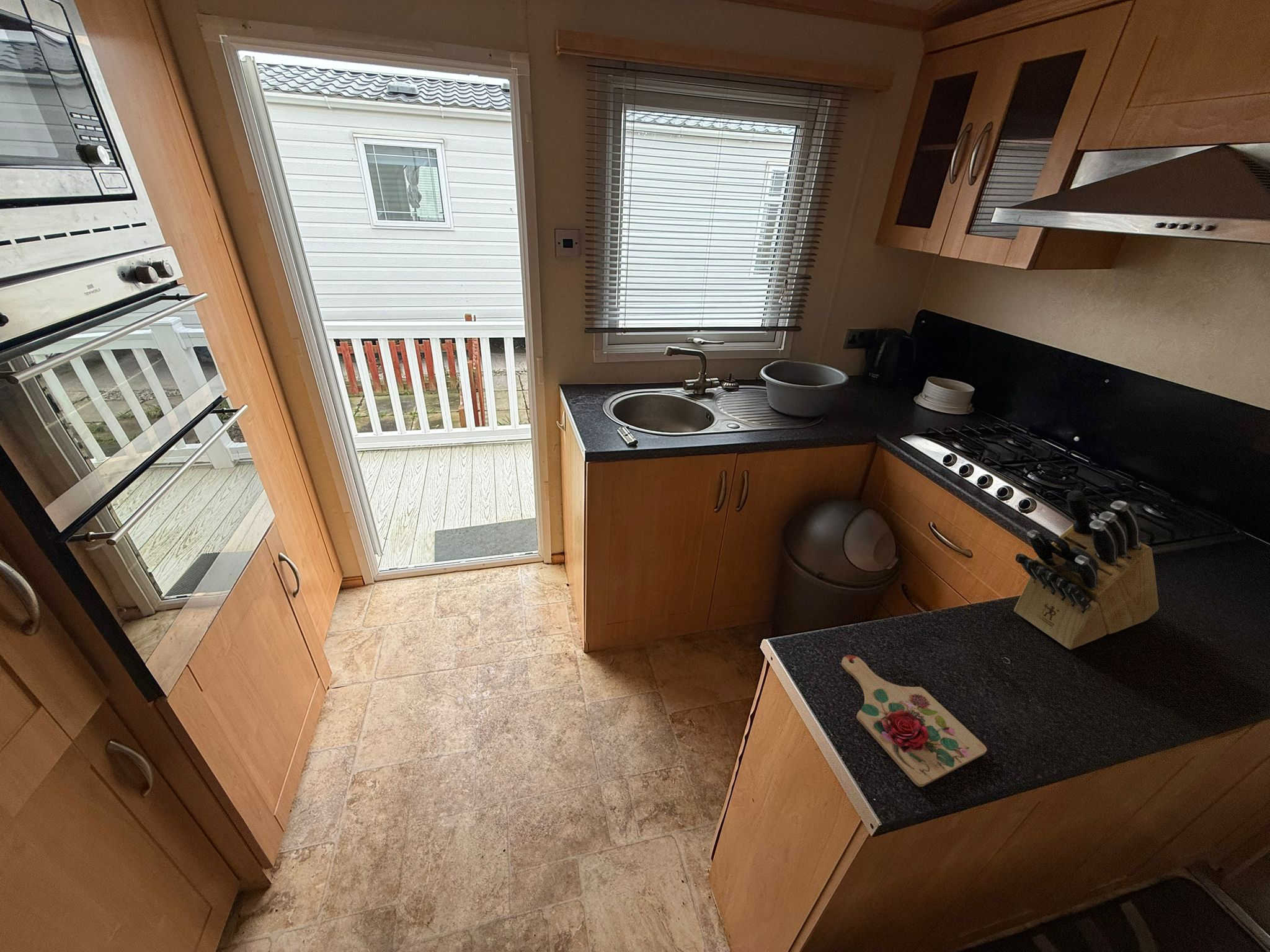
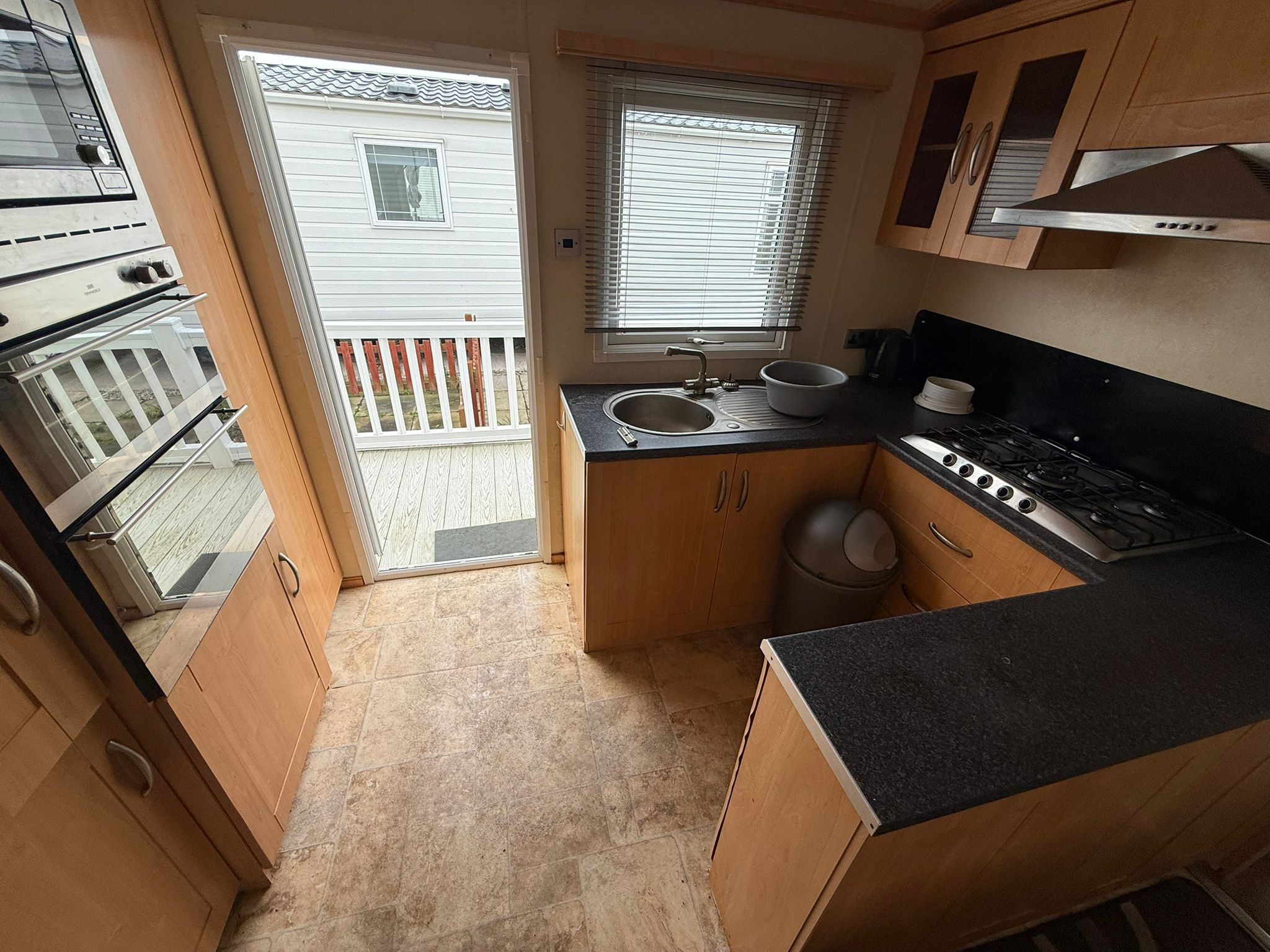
- knife block [1013,490,1160,650]
- cutting board [841,655,987,787]
